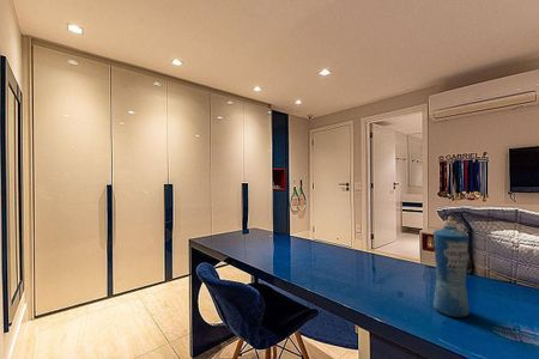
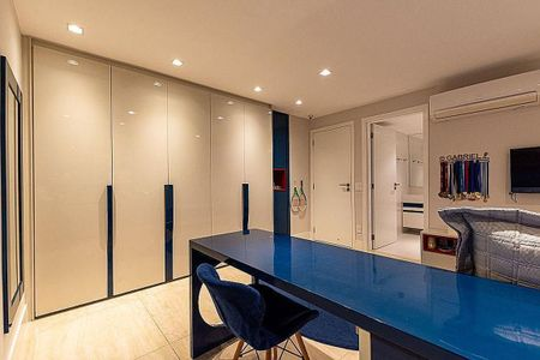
- squeeze bottle [432,215,470,318]
